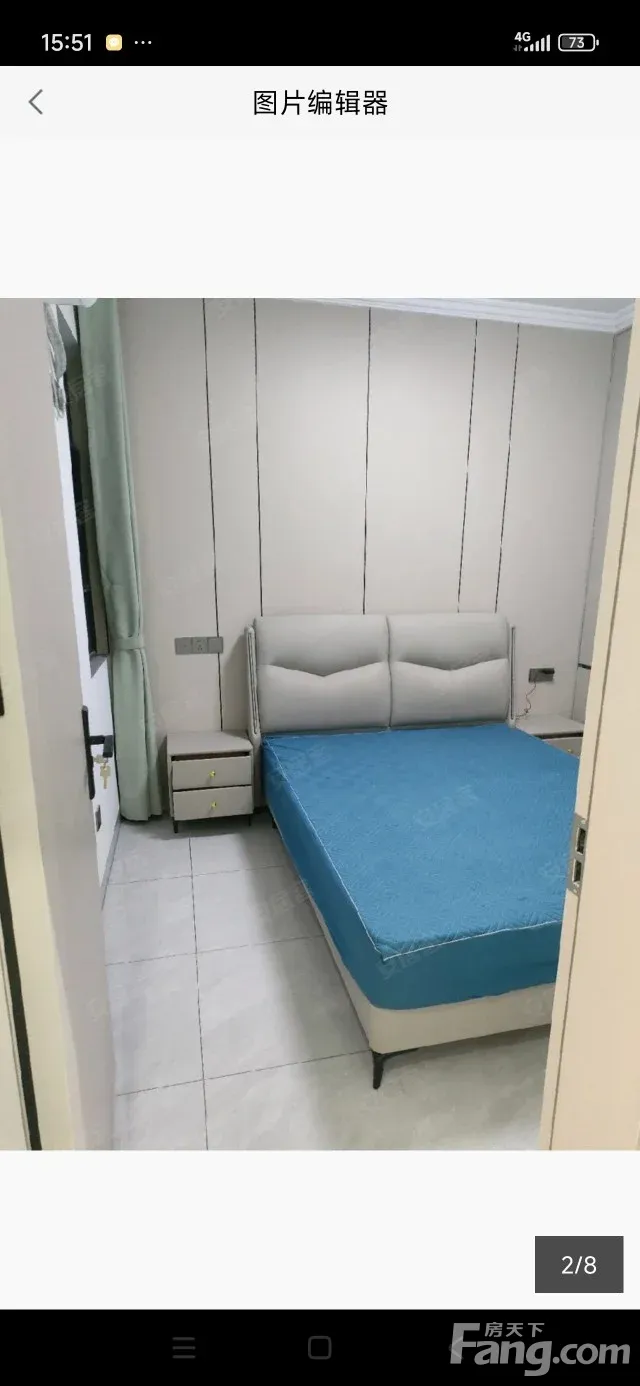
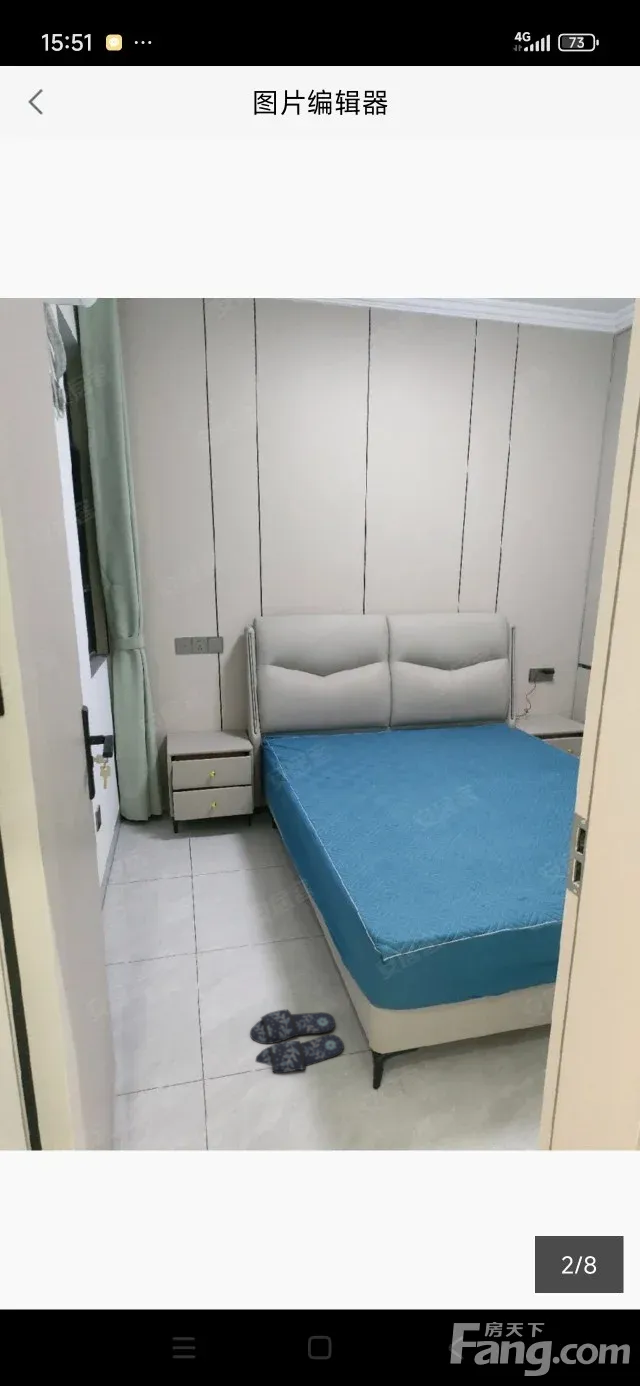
+ slippers [249,1009,345,1074]
